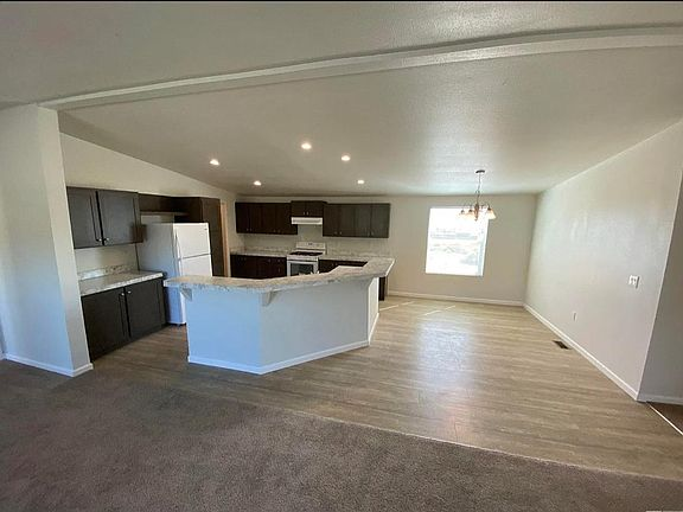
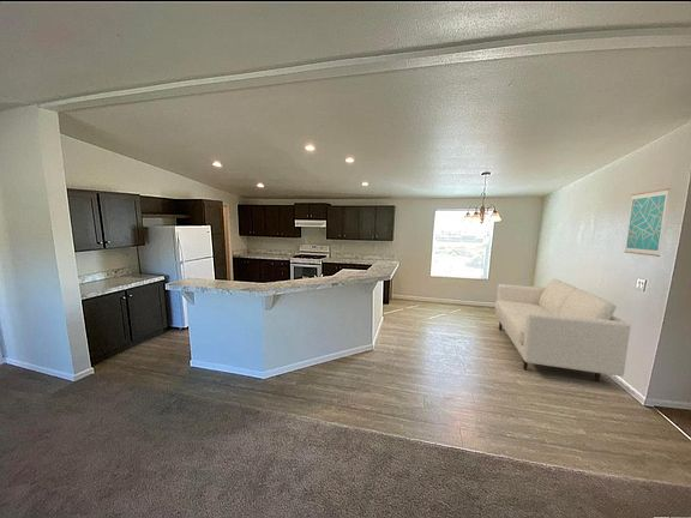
+ wall art [623,187,671,258]
+ sofa [494,278,631,383]
